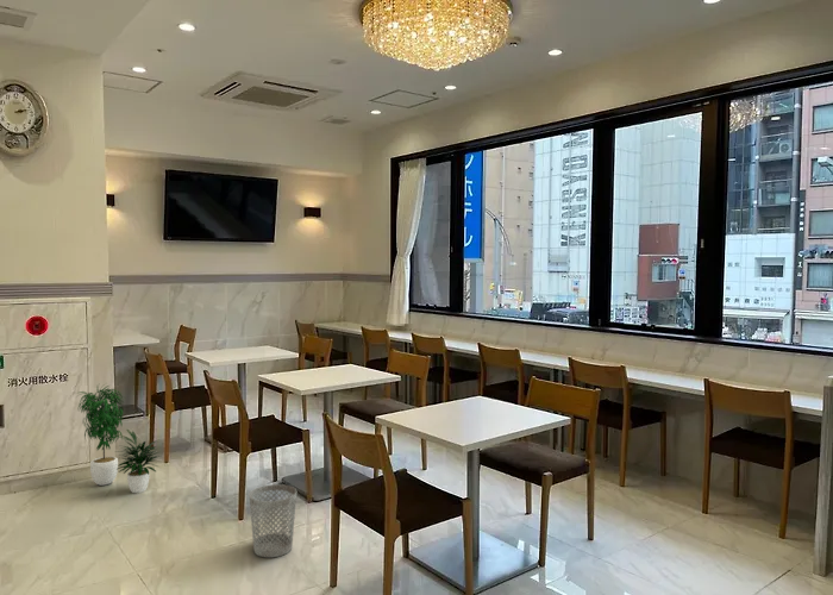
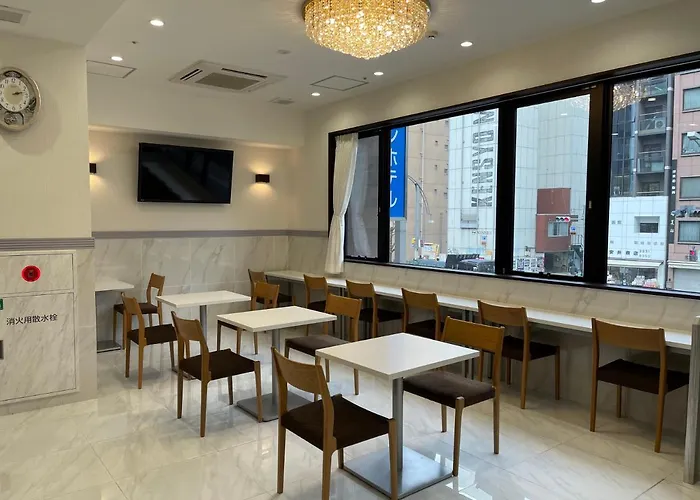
- wastebasket [248,483,298,558]
- potted plant [76,383,162,494]
